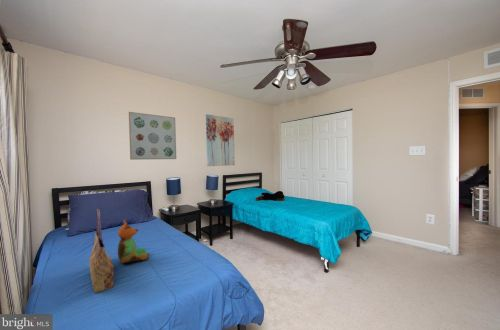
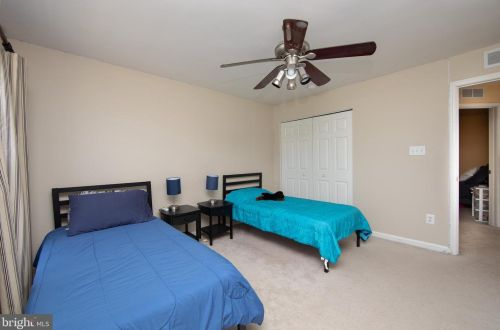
- tote bag [88,208,115,294]
- wall art [205,113,236,167]
- wall art [128,111,177,161]
- stuffed bear [117,219,150,264]
